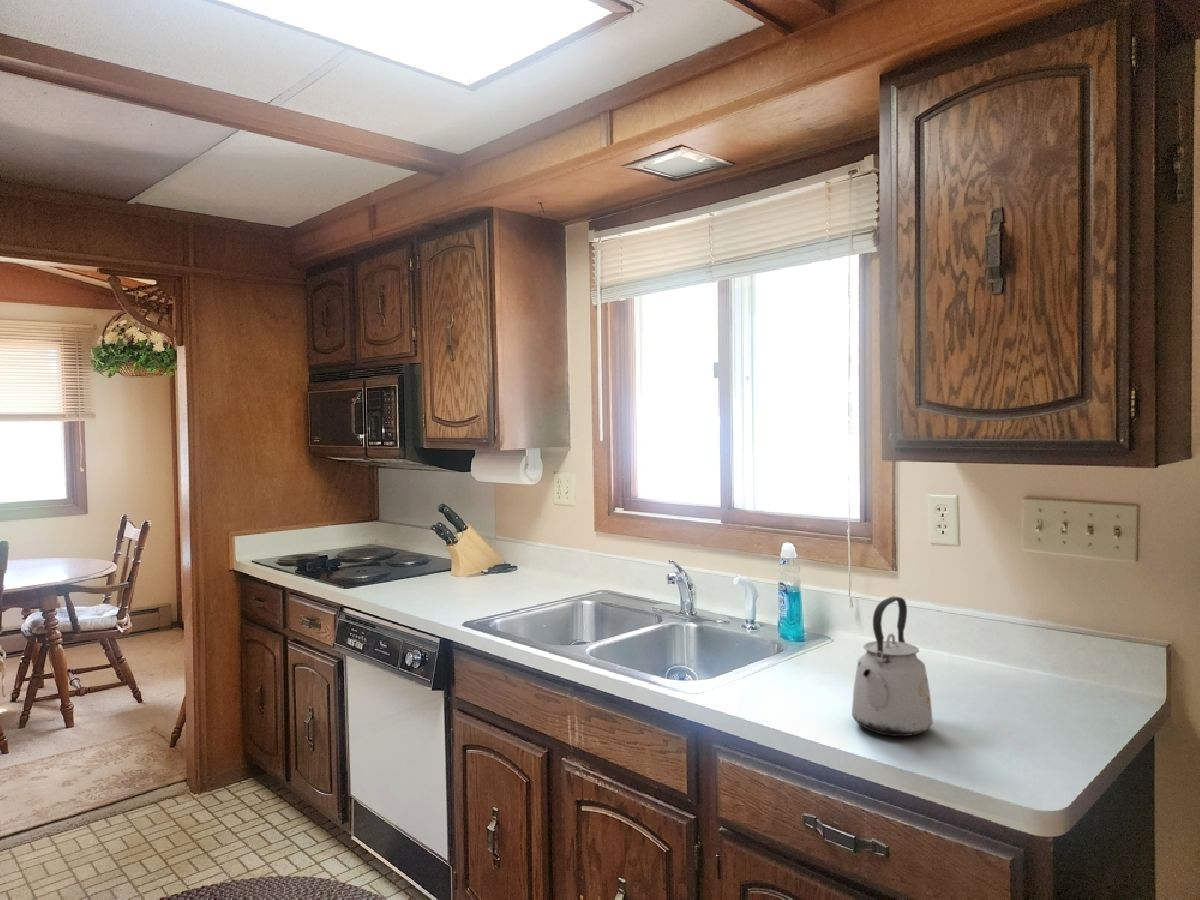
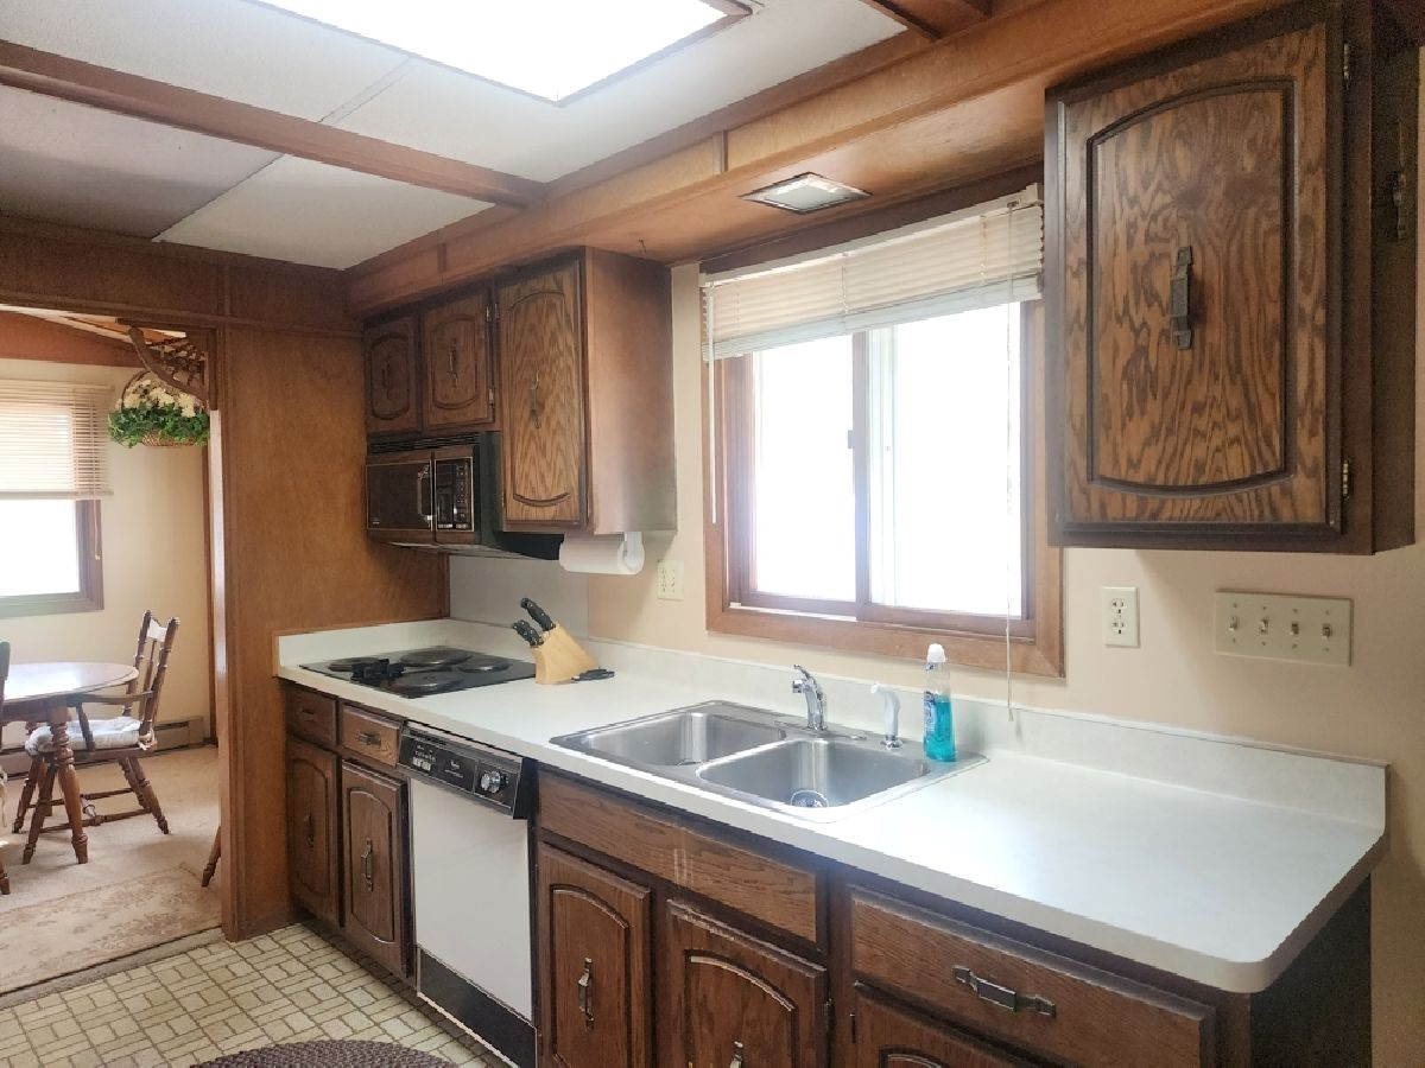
- kettle [851,595,934,737]
